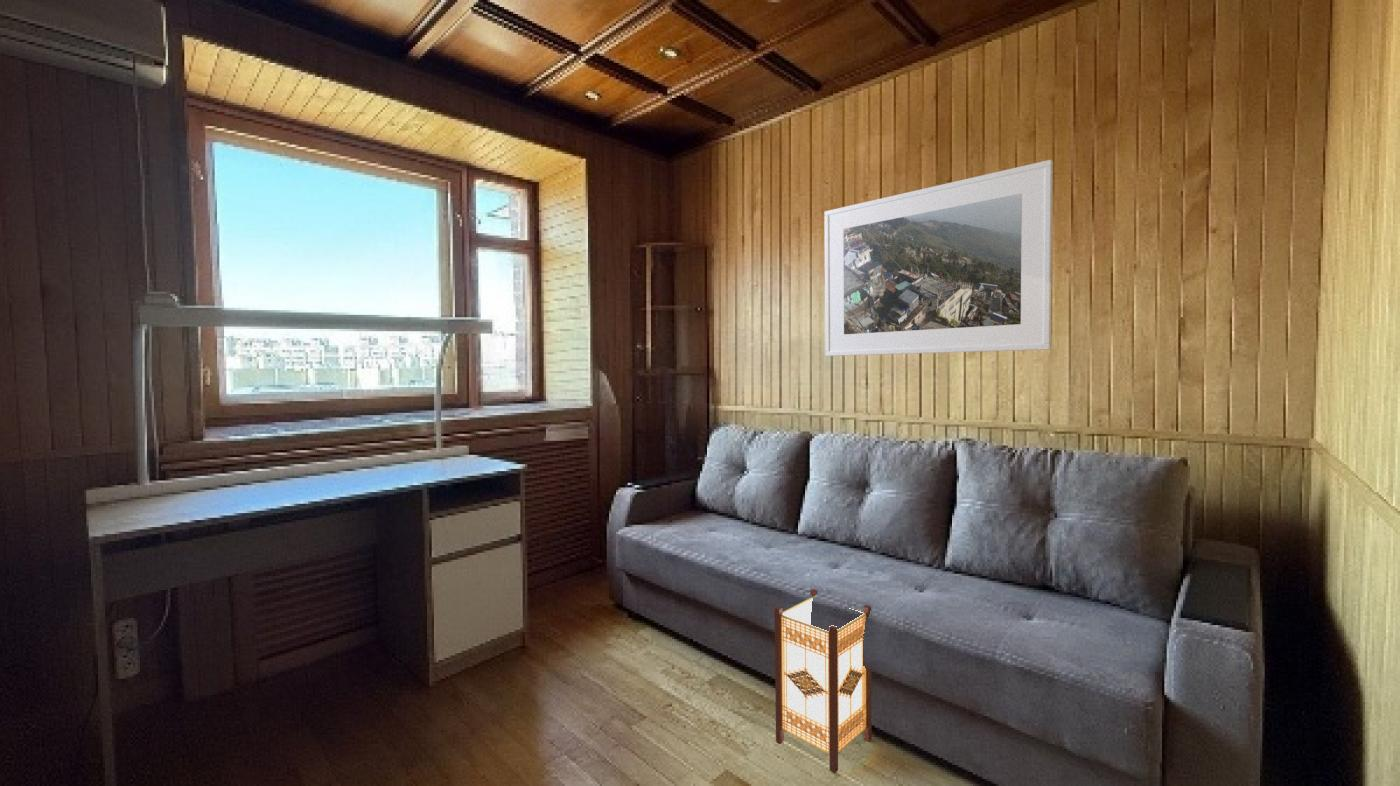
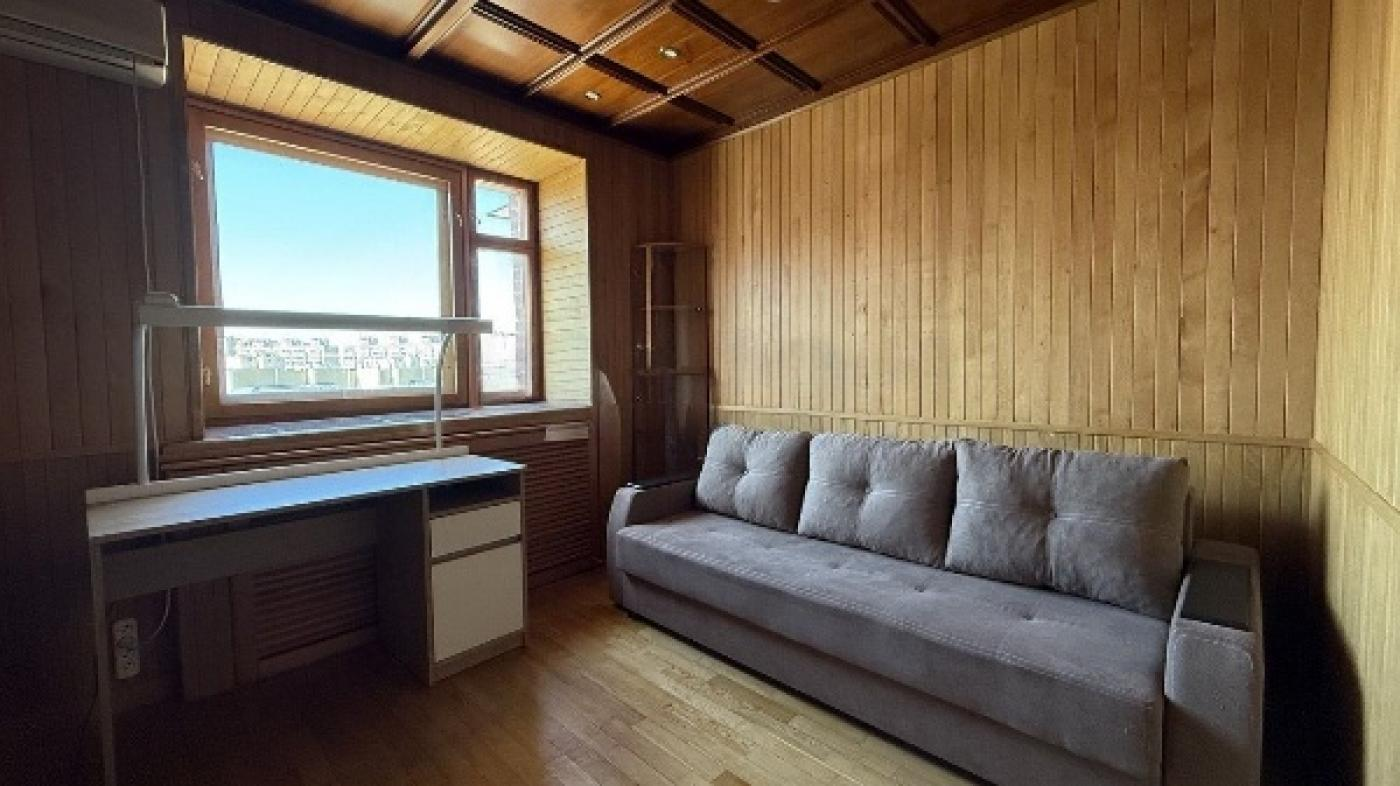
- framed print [823,159,1054,357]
- lantern [774,588,873,774]
